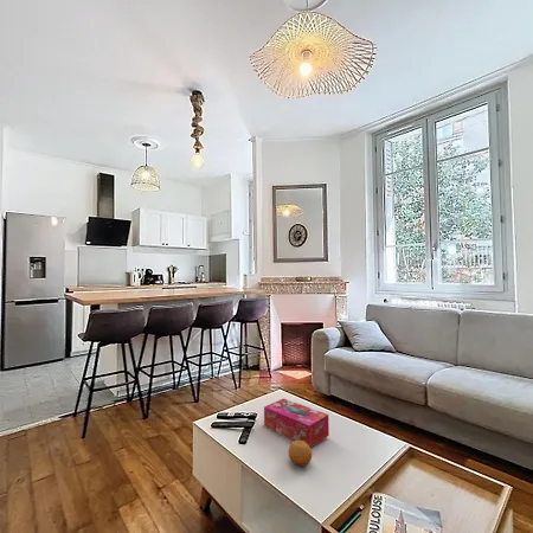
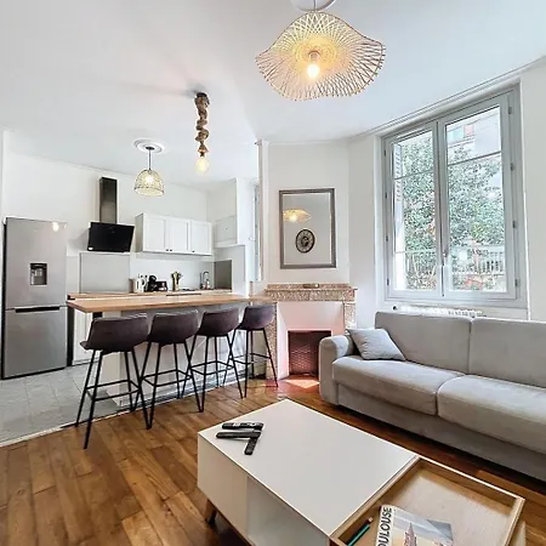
- fruit [288,441,314,467]
- tissue box [263,398,330,449]
